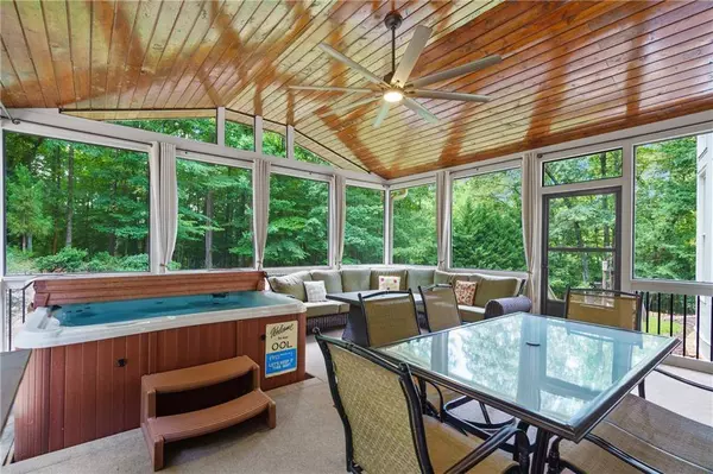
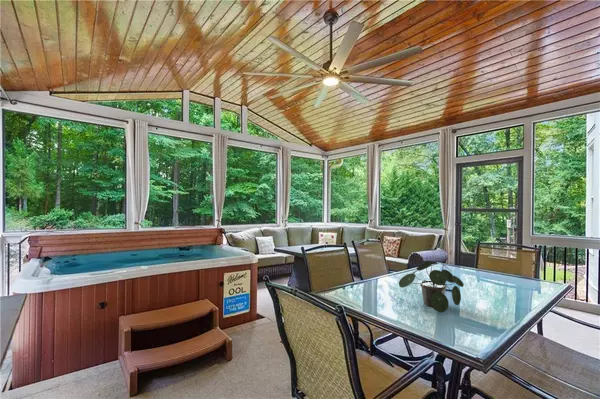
+ potted plant [398,260,465,313]
